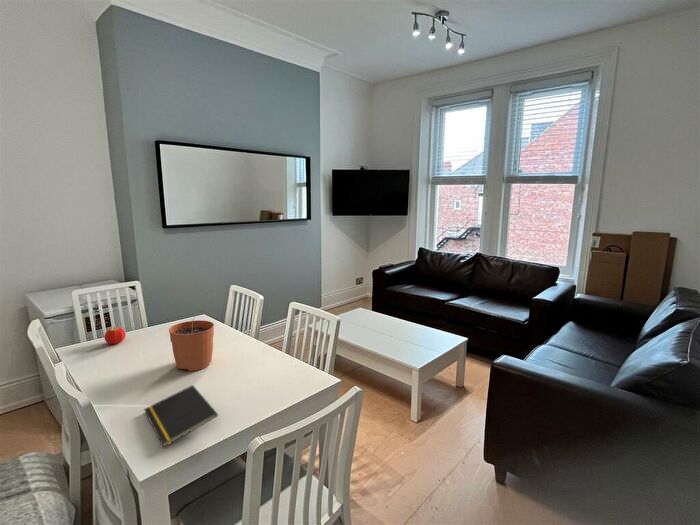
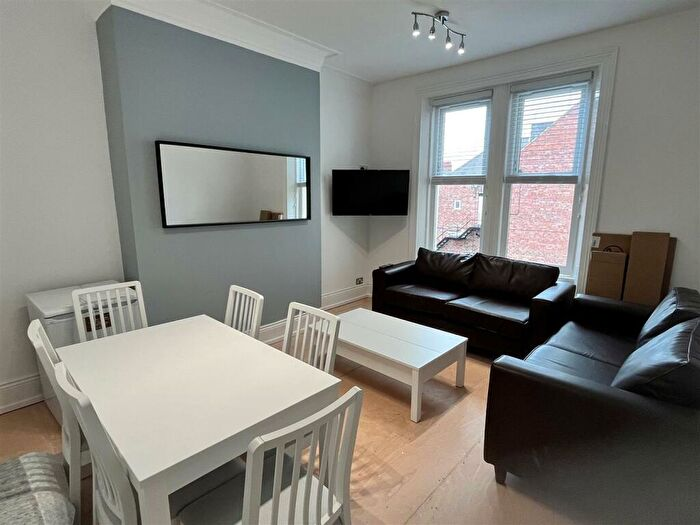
- notepad [143,384,219,448]
- fruit [103,326,127,345]
- plant pot [168,306,215,372]
